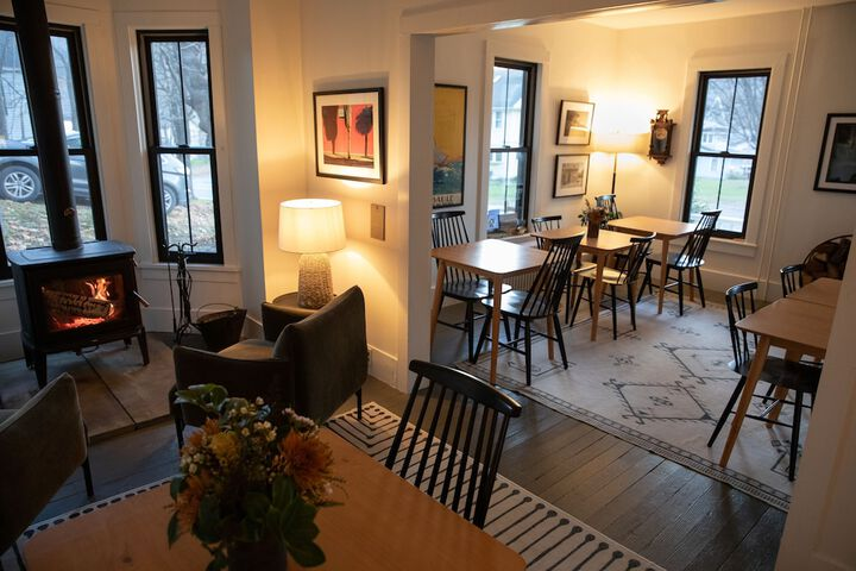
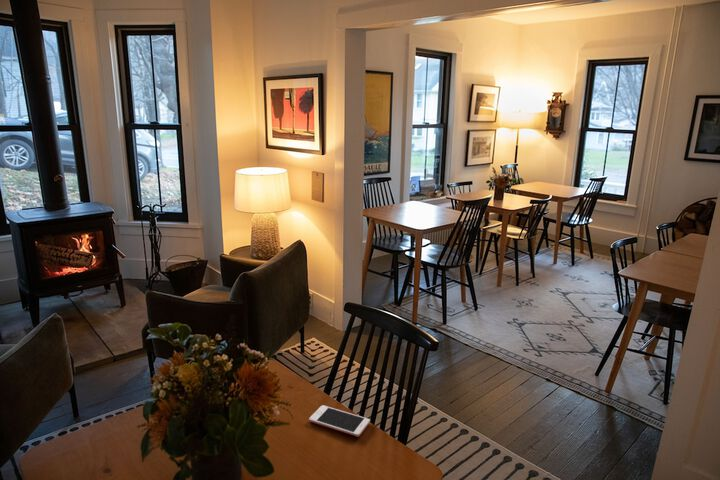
+ cell phone [308,404,371,438]
